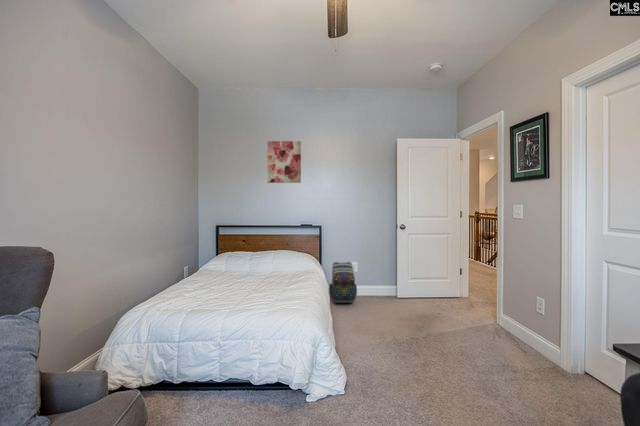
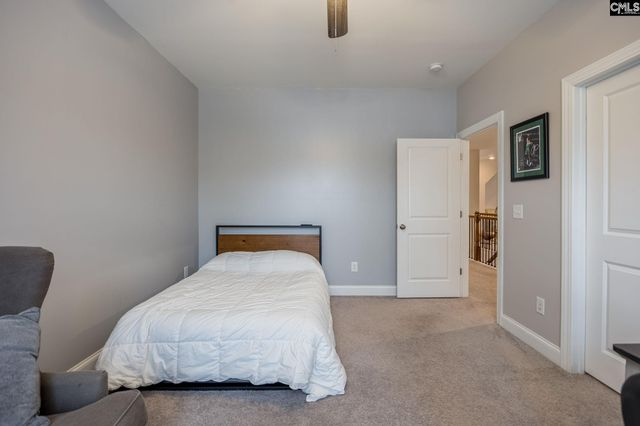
- wall art [267,140,302,184]
- backpack [328,261,358,304]
